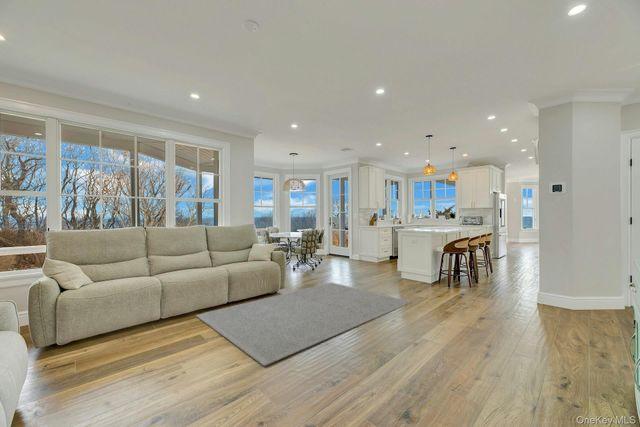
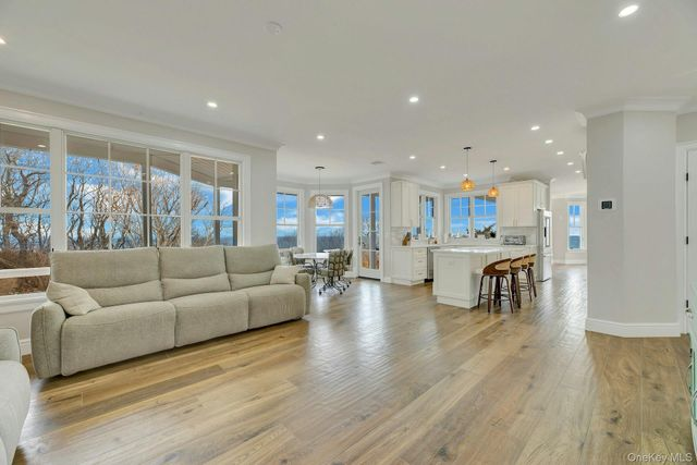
- rug [195,281,412,367]
